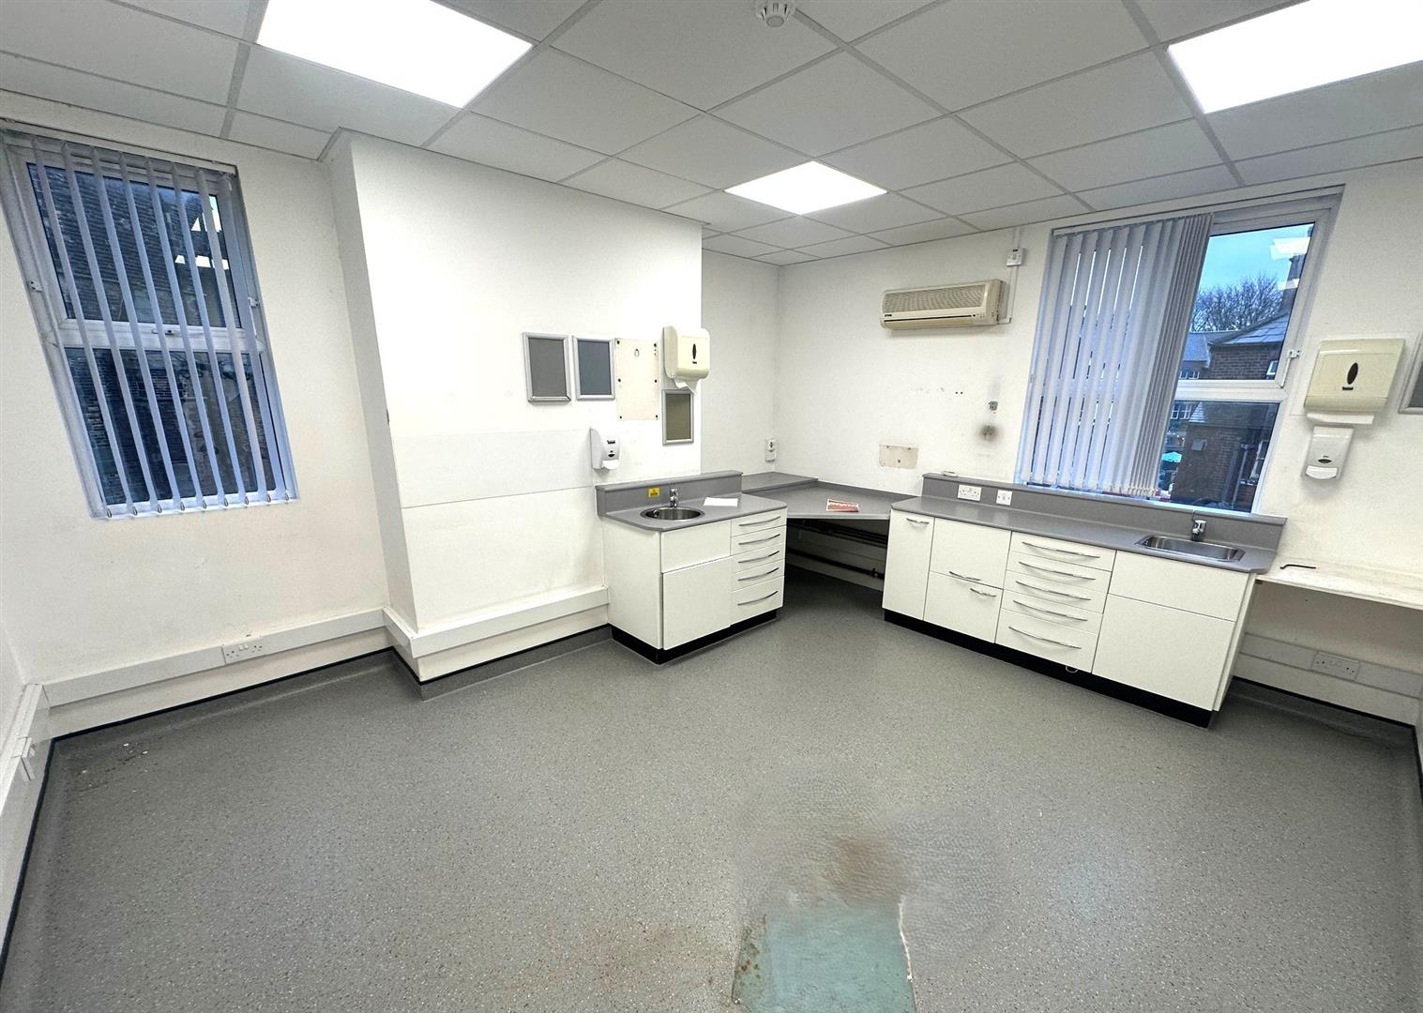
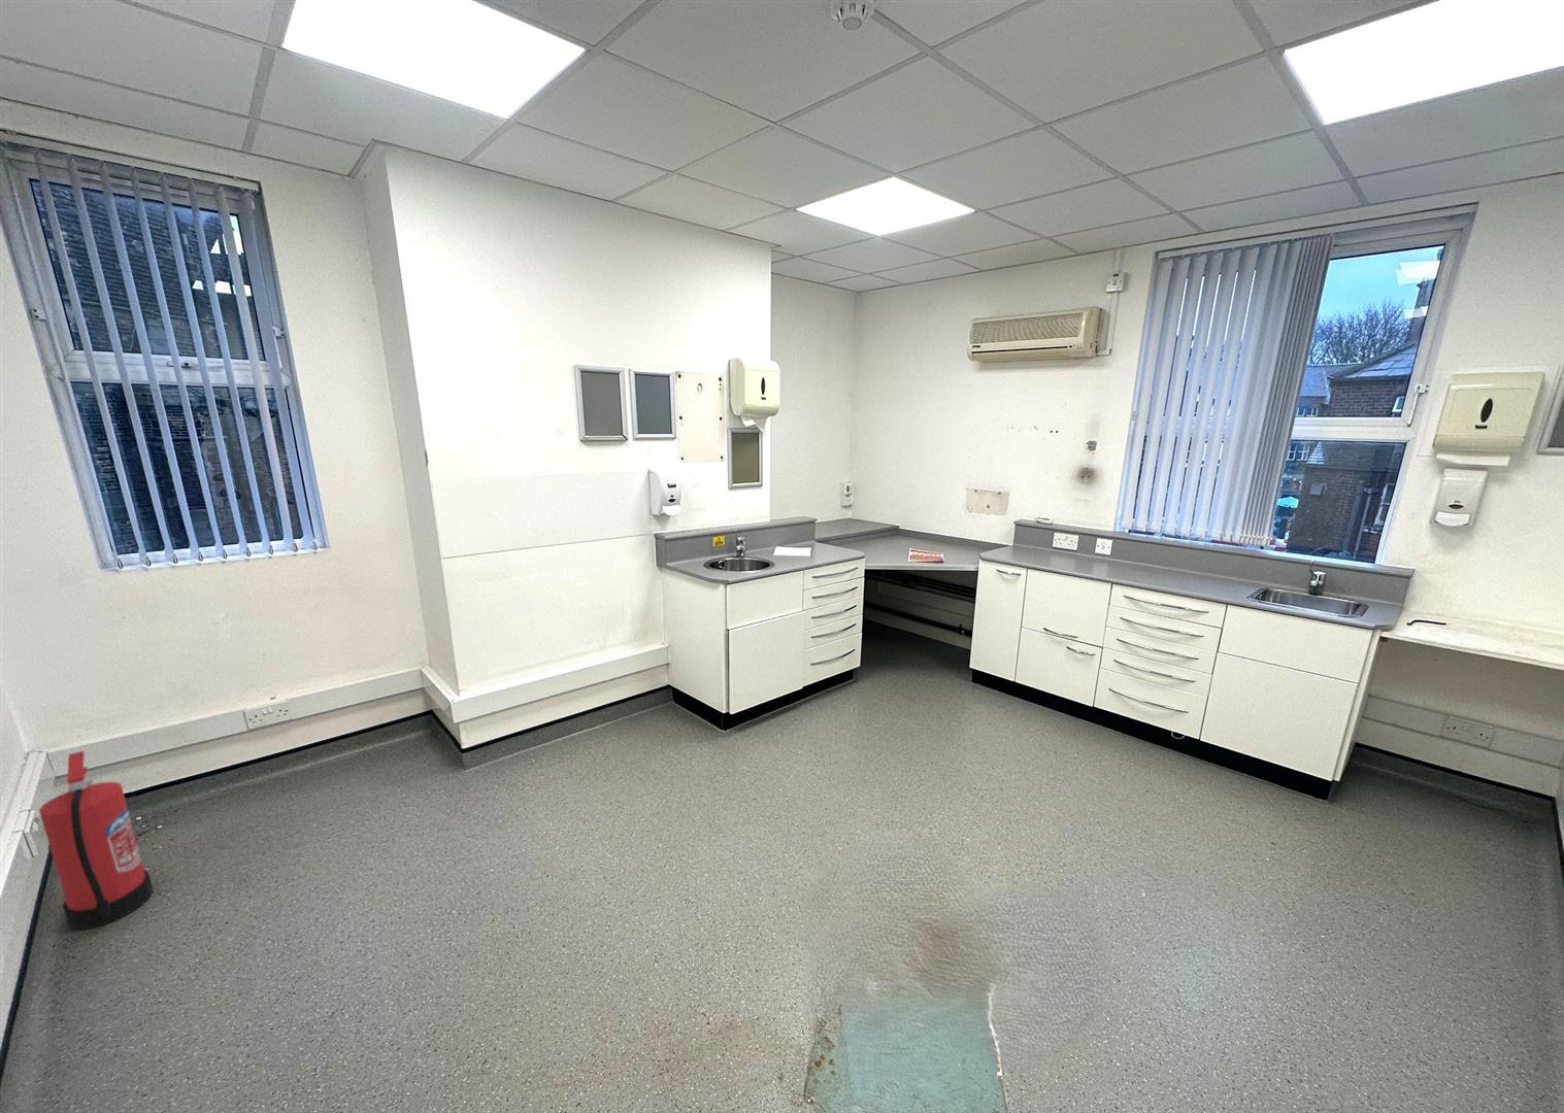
+ fire extinguisher [39,750,154,931]
